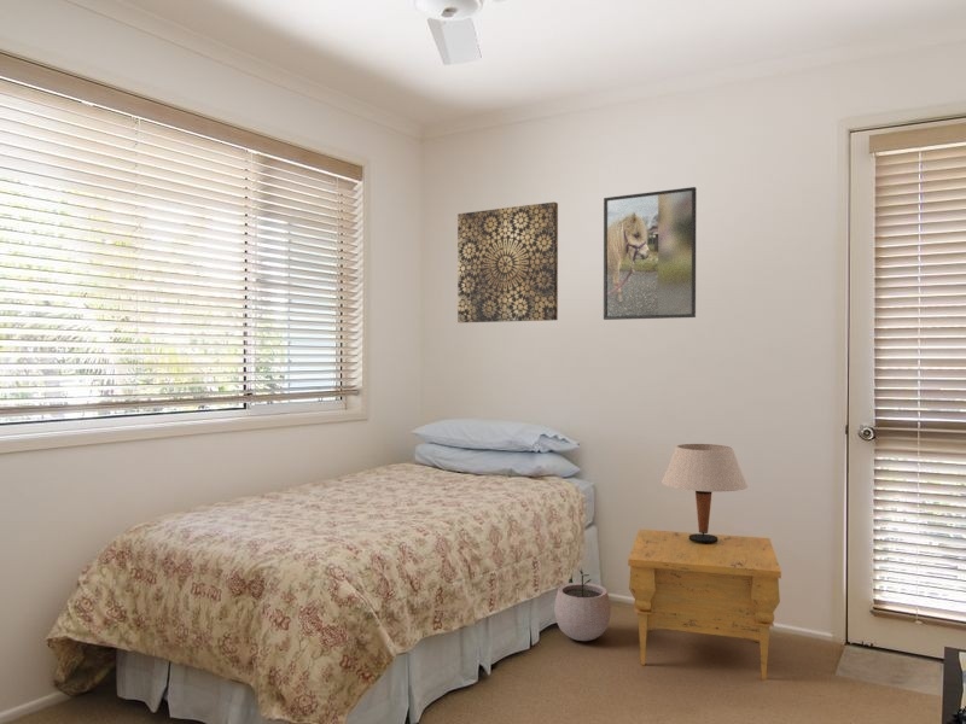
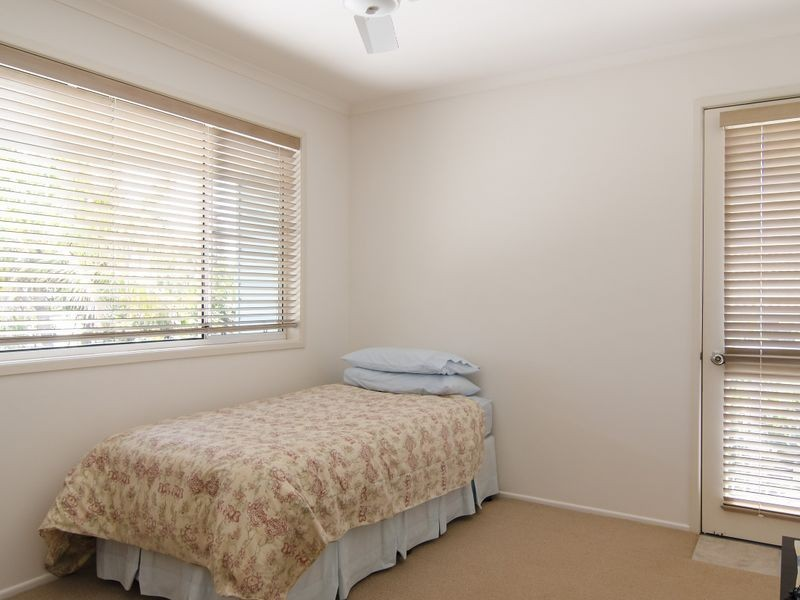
- plant pot [553,567,612,642]
- table lamp [661,443,749,544]
- nightstand [627,529,782,681]
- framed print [603,186,698,321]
- wall art [456,202,559,323]
